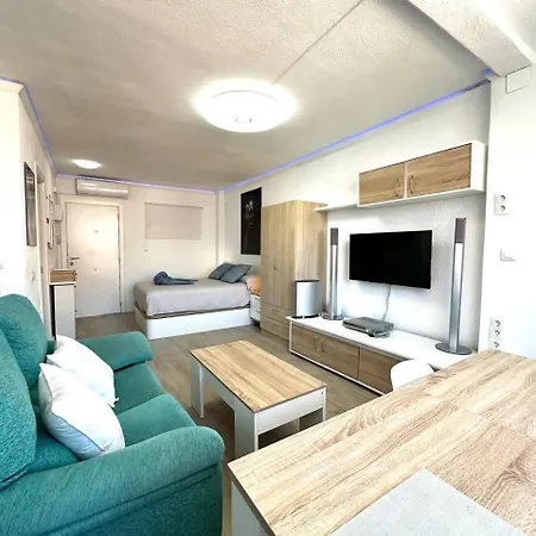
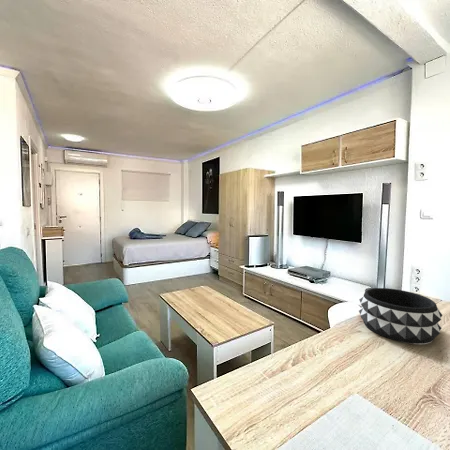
+ decorative bowl [358,287,443,345]
